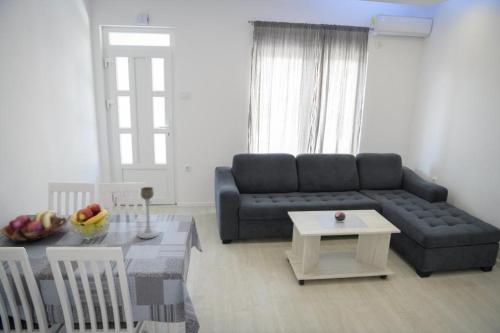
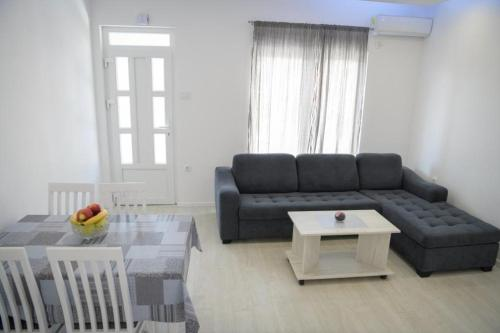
- candle holder [137,186,160,239]
- fruit basket [0,209,69,243]
